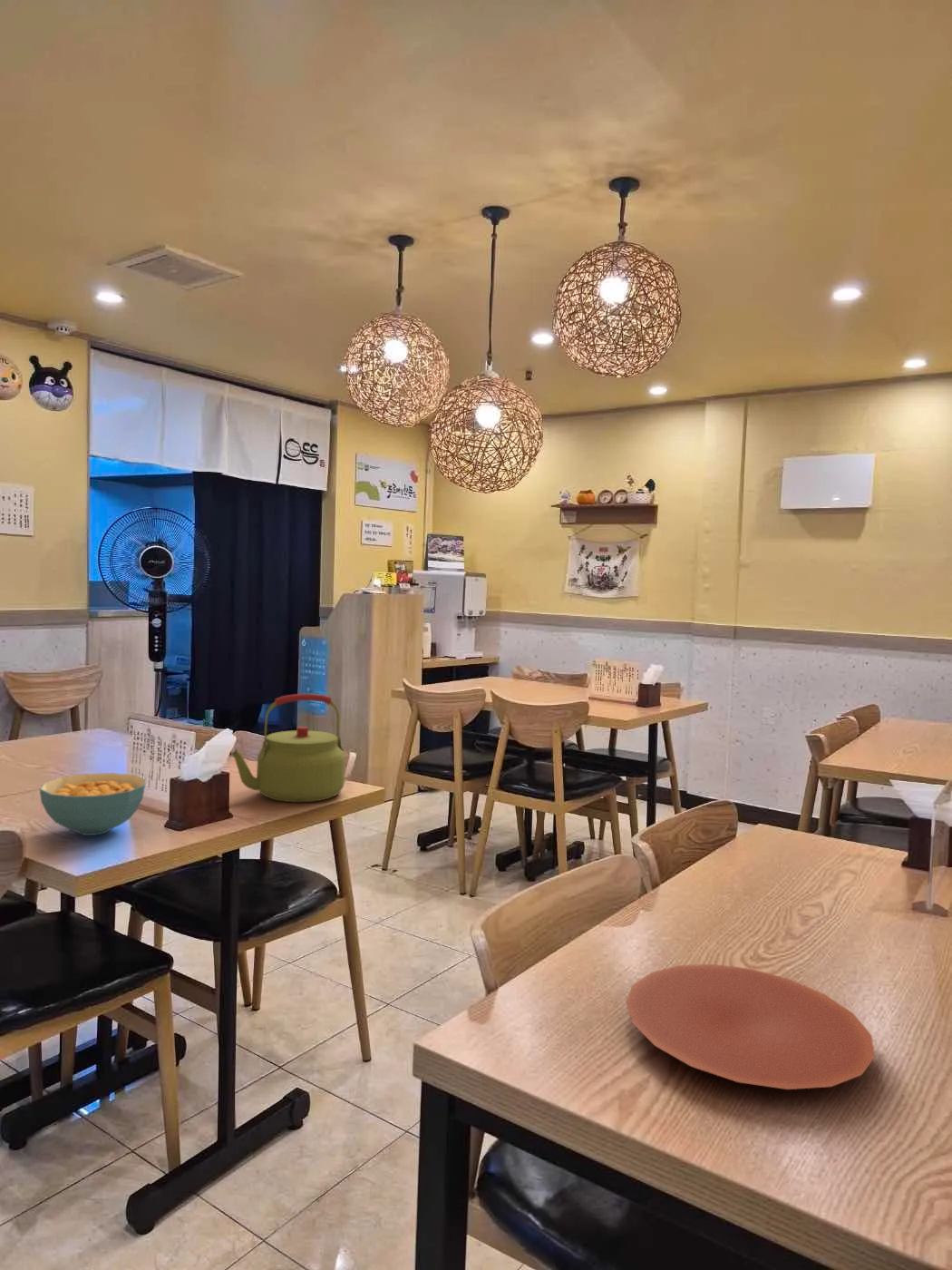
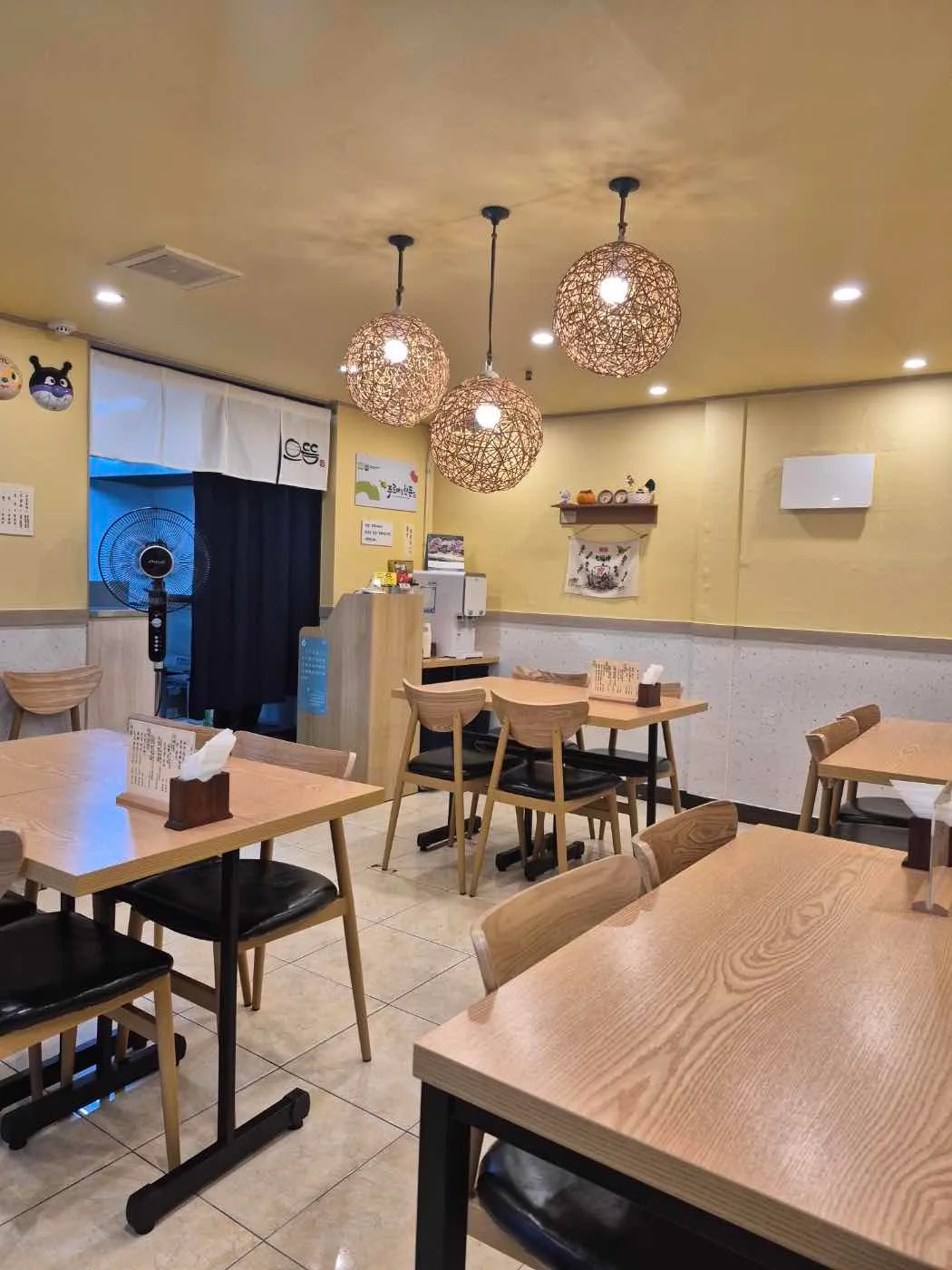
- plate [625,963,876,1090]
- cereal bowl [39,772,147,836]
- kettle [230,693,345,803]
